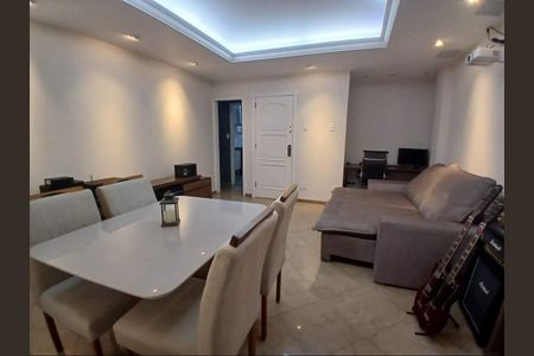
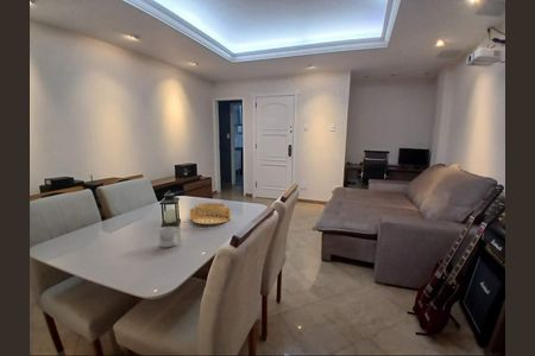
+ mug [158,225,182,248]
+ architectural model [189,202,232,225]
